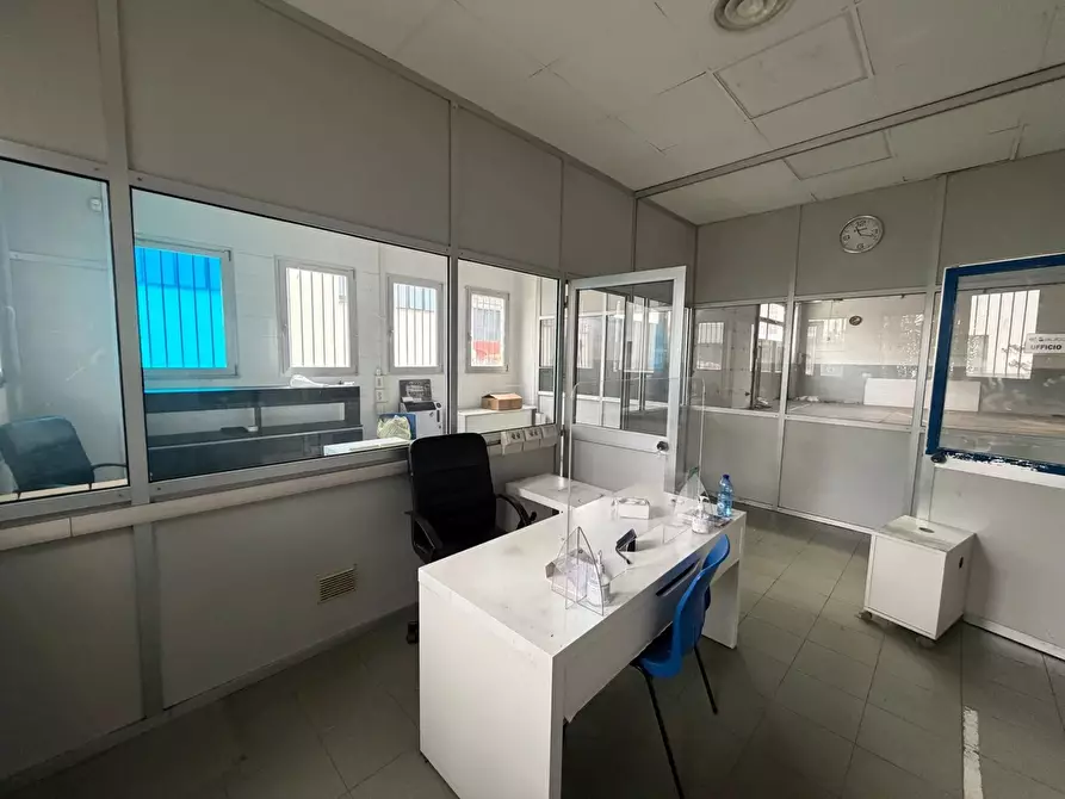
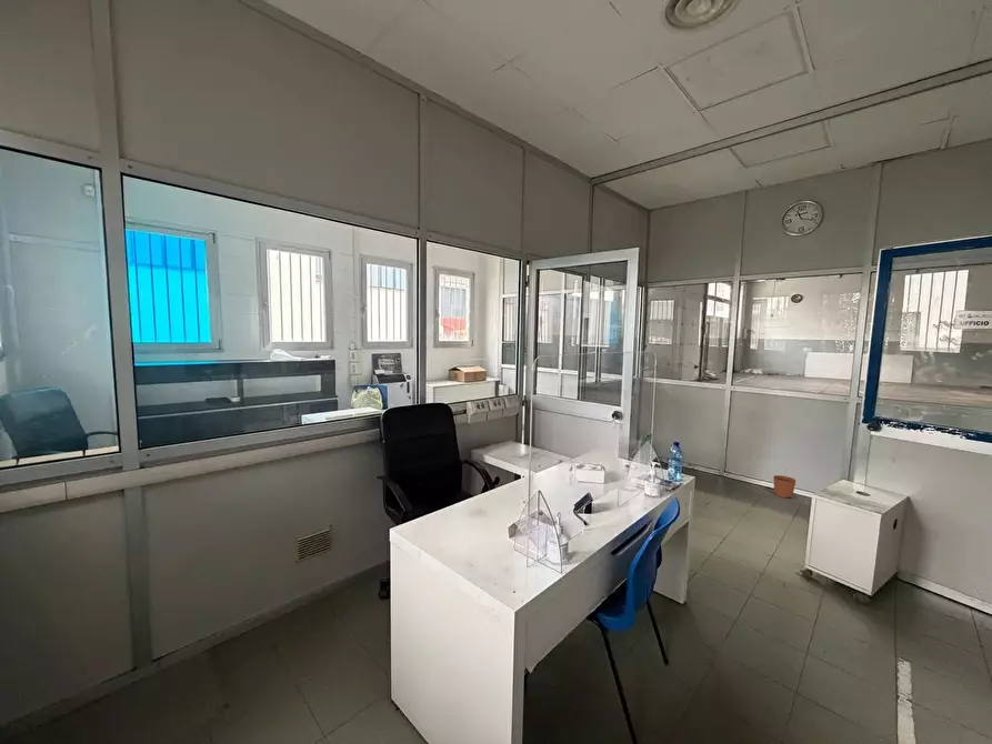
+ plant pot [772,469,796,499]
